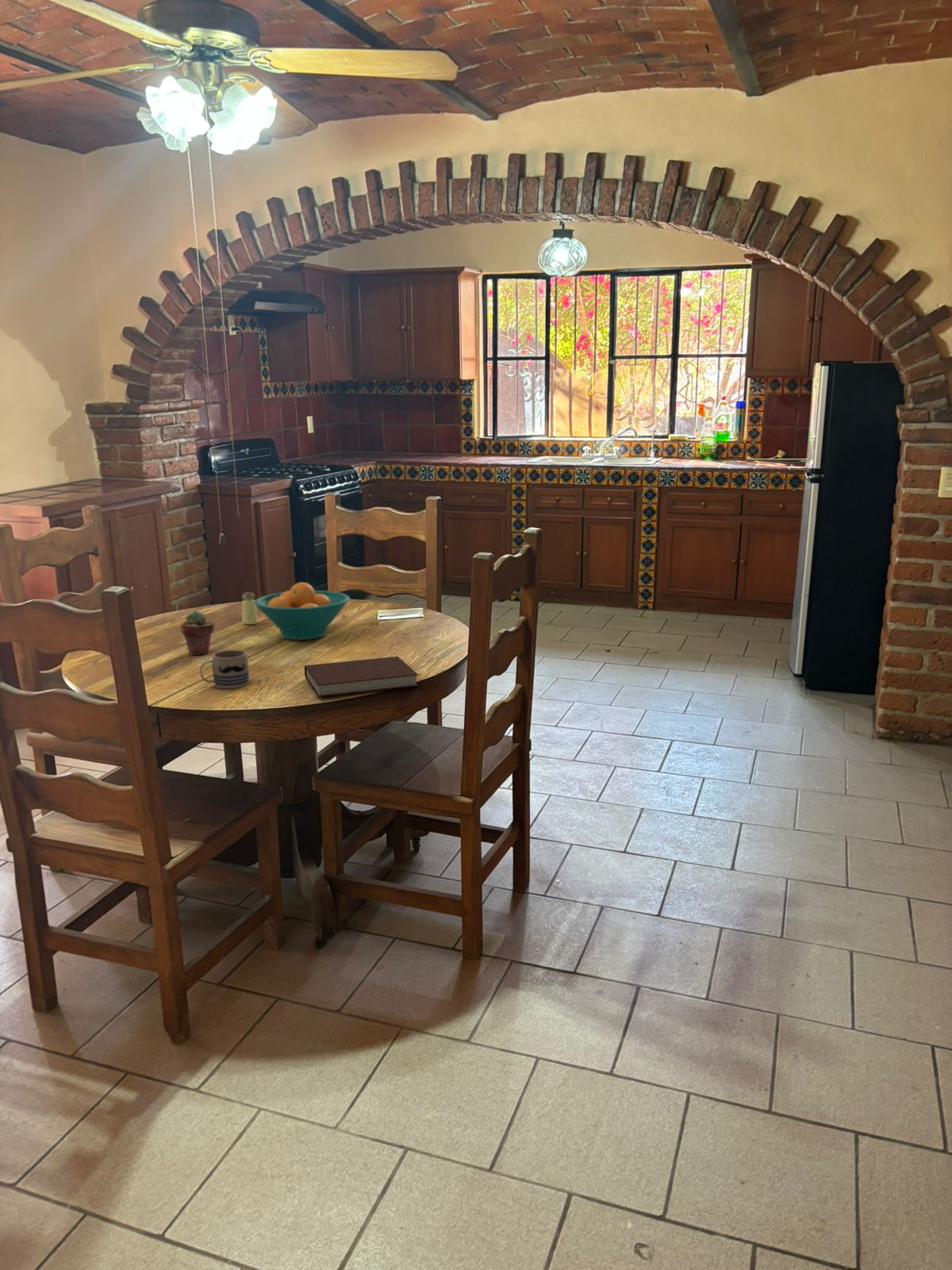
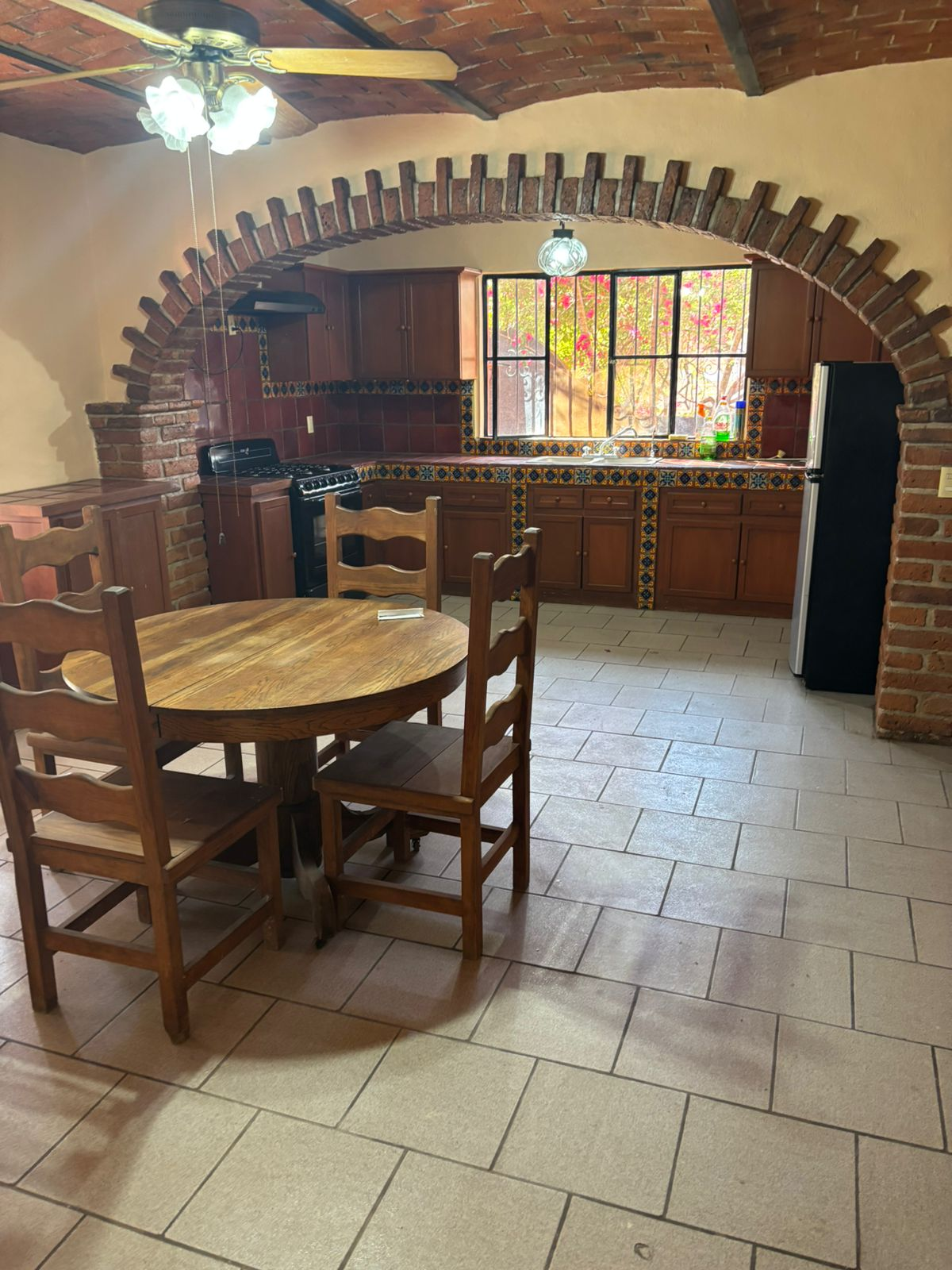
- potted succulent [180,610,215,656]
- fruit bowl [255,582,351,641]
- mug [199,649,250,689]
- notebook [304,656,419,698]
- saltshaker [241,591,259,625]
